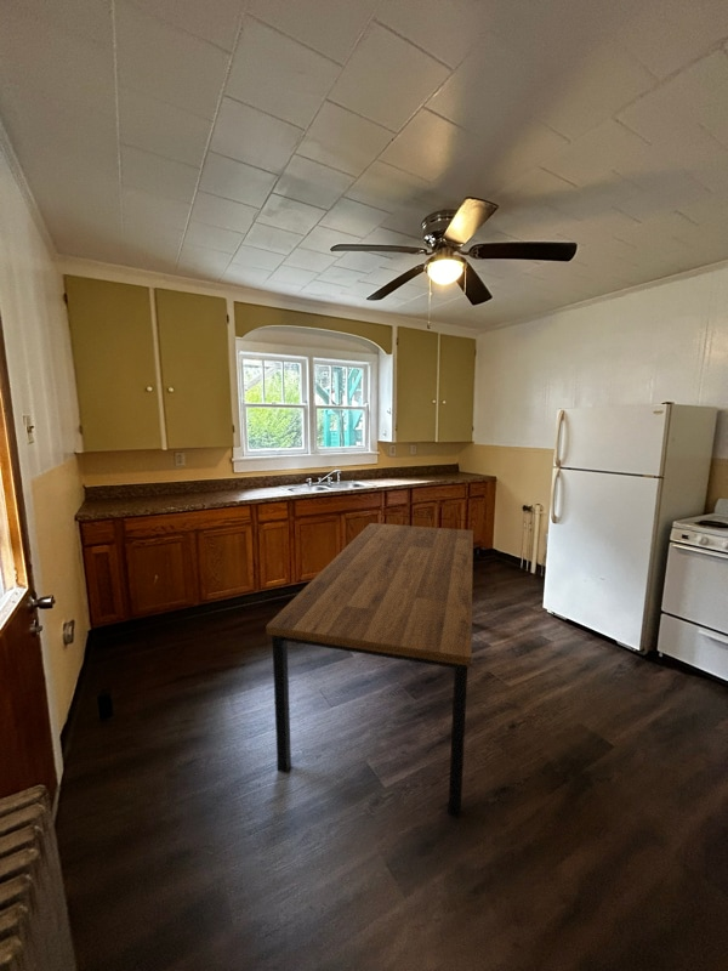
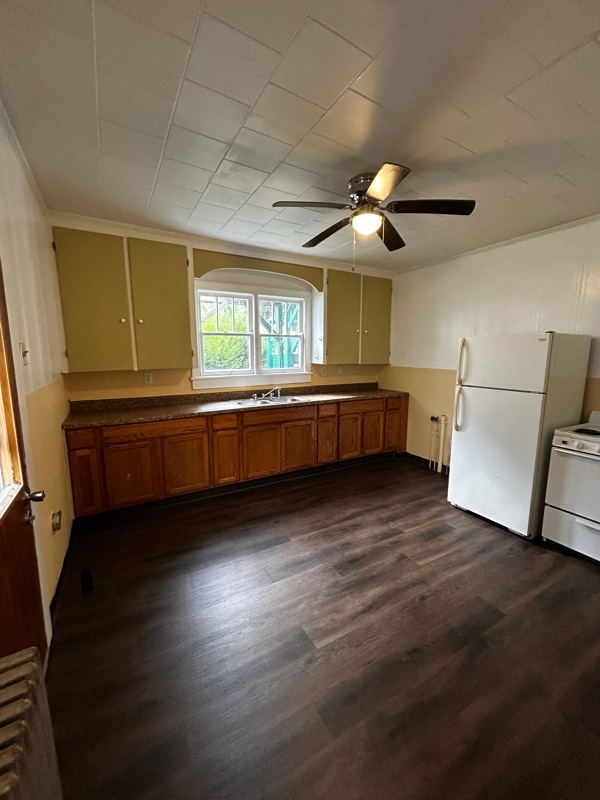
- dining table [265,510,474,818]
